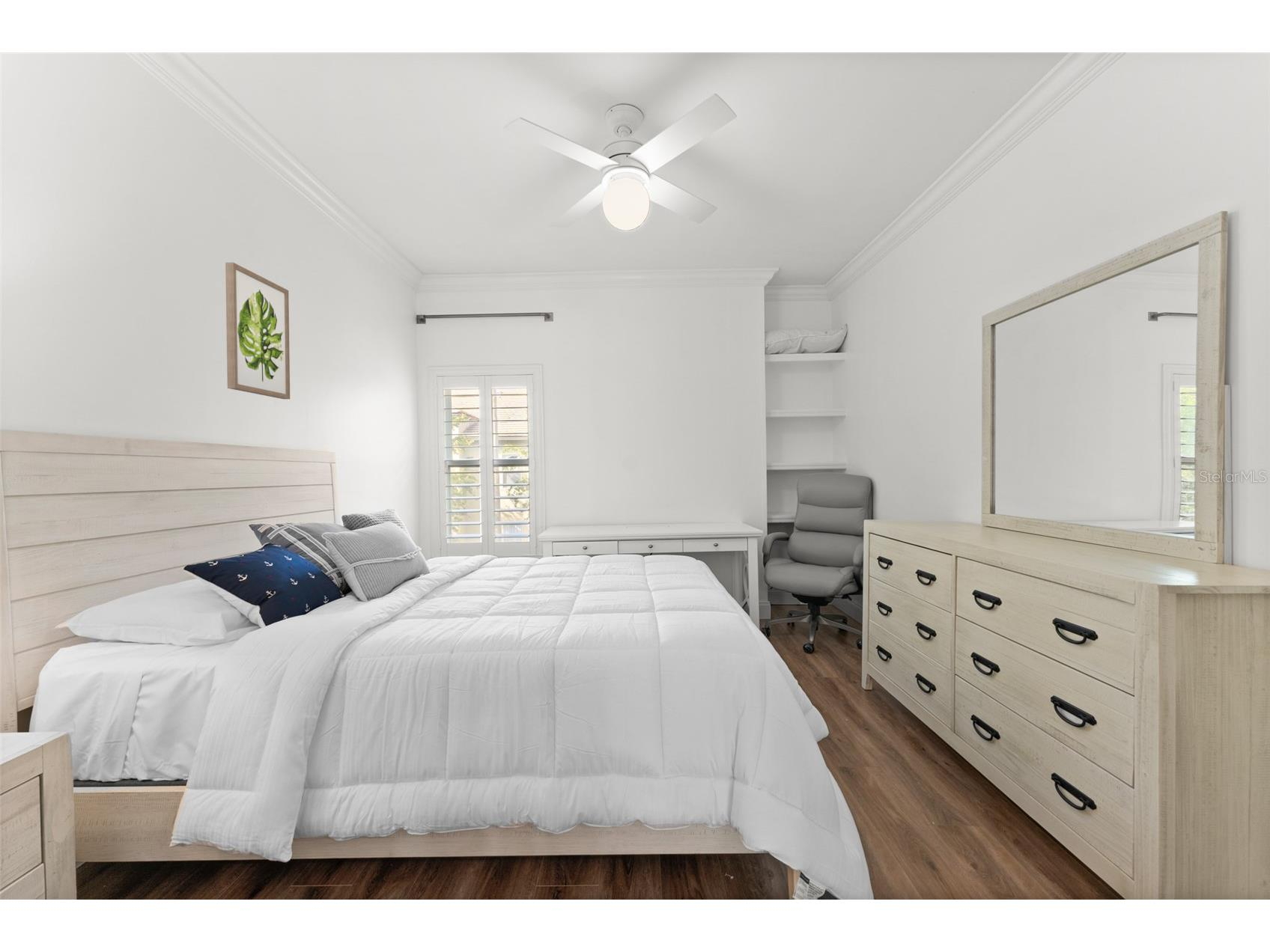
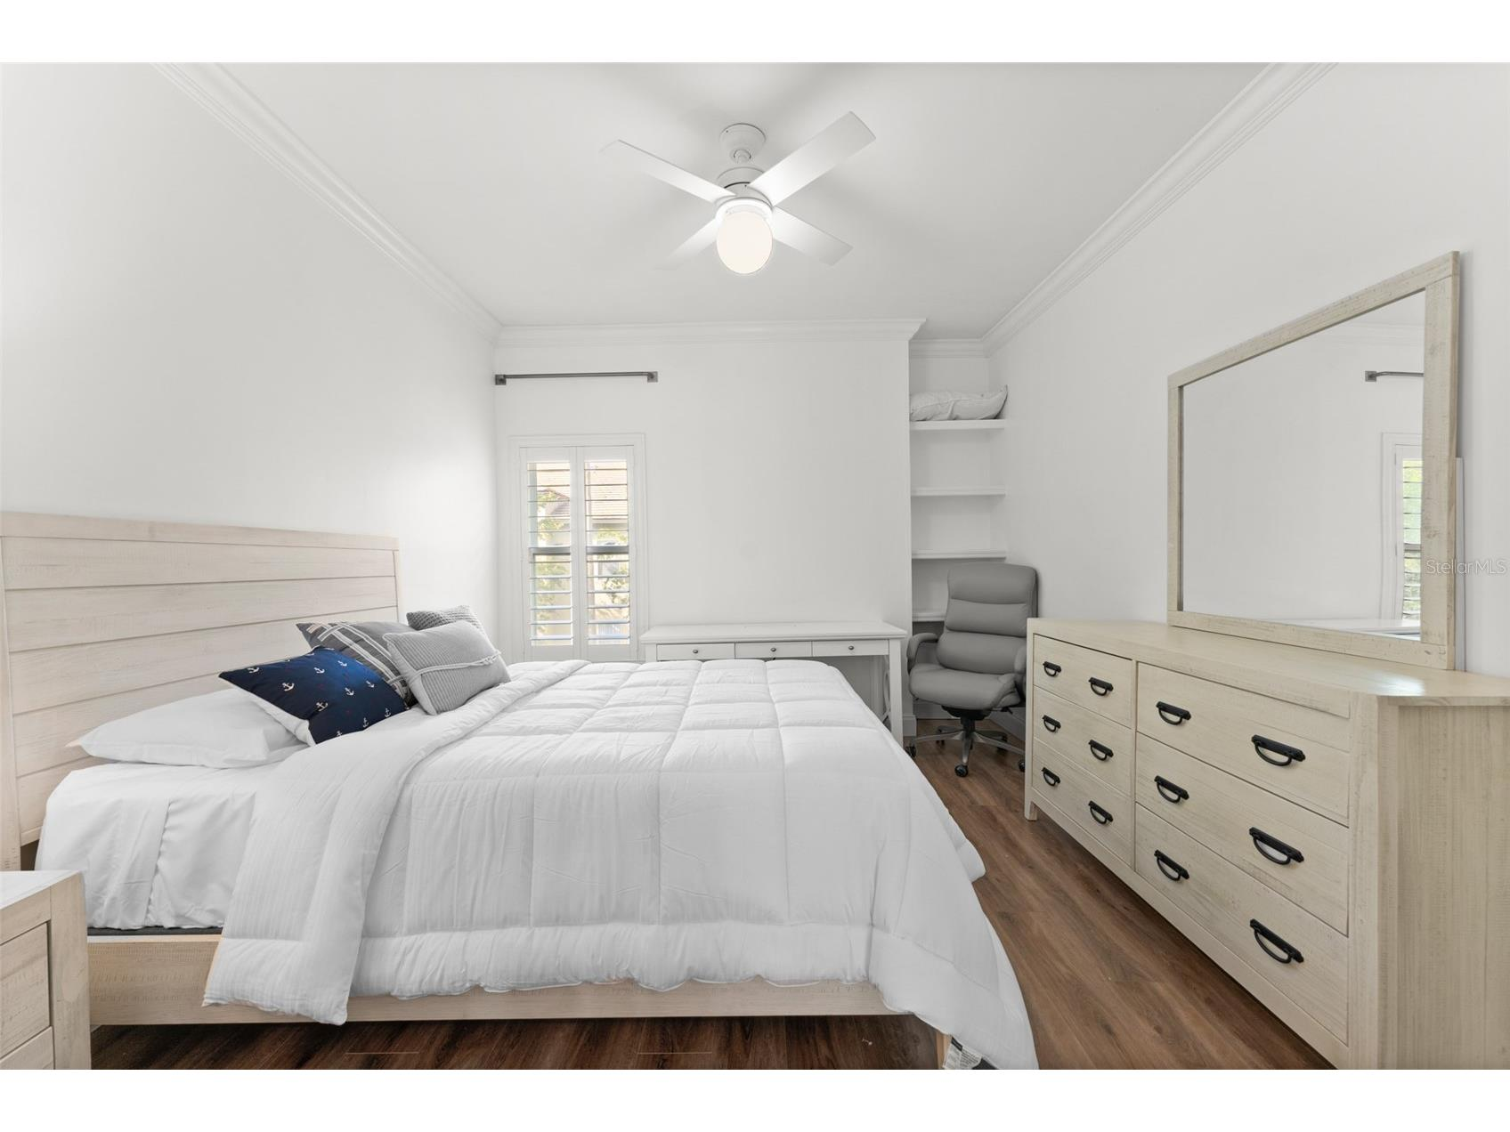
- wall art [225,262,291,400]
